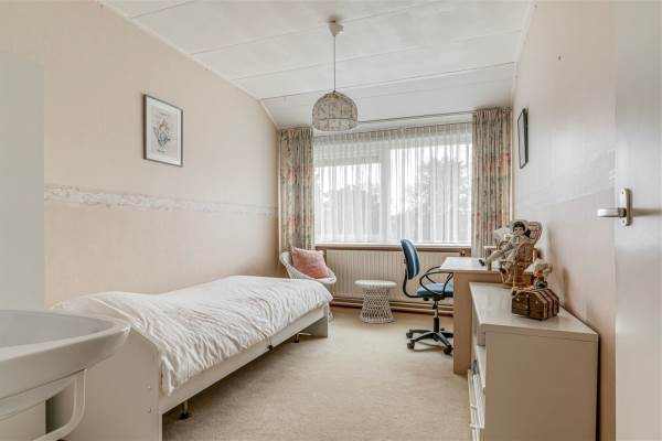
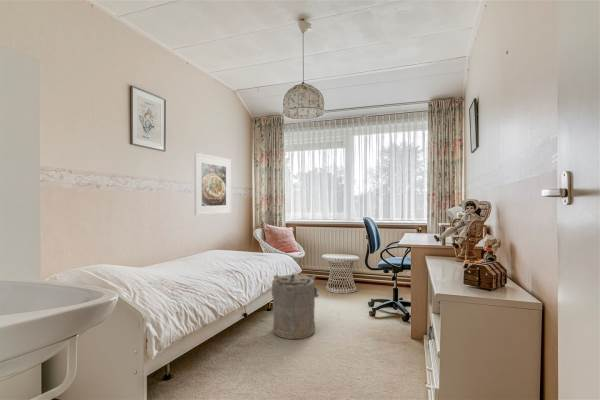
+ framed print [193,152,232,216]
+ laundry hamper [271,274,322,340]
